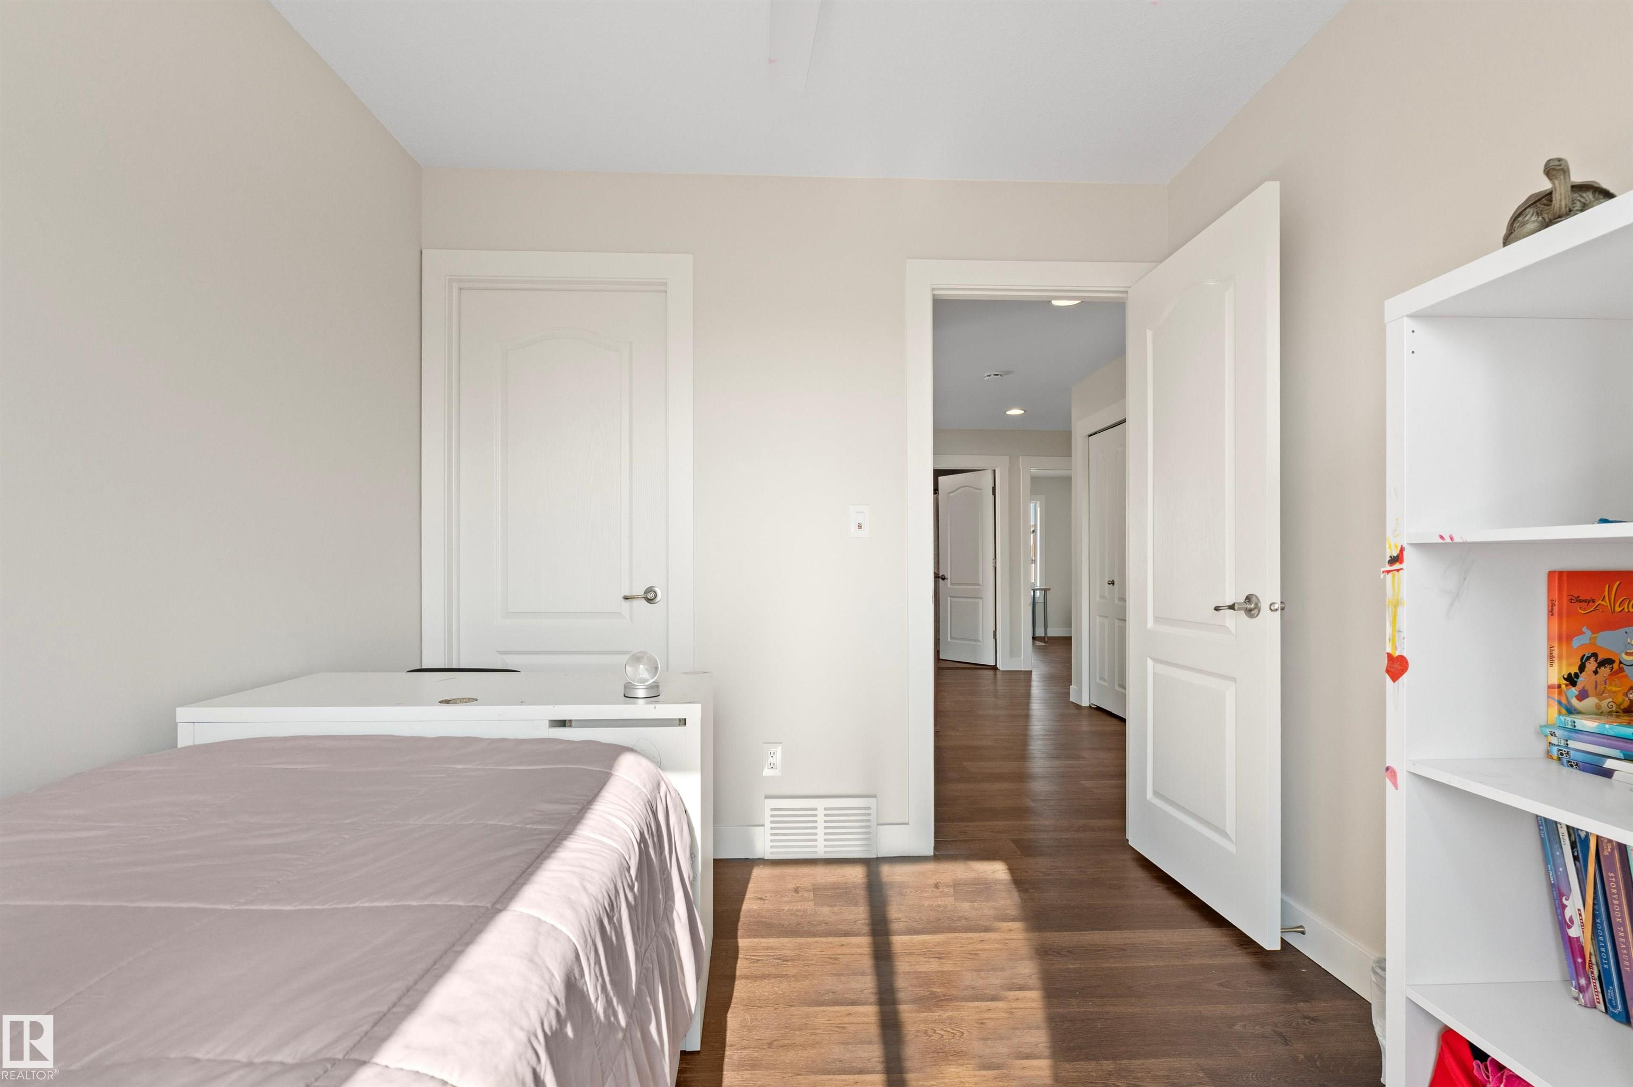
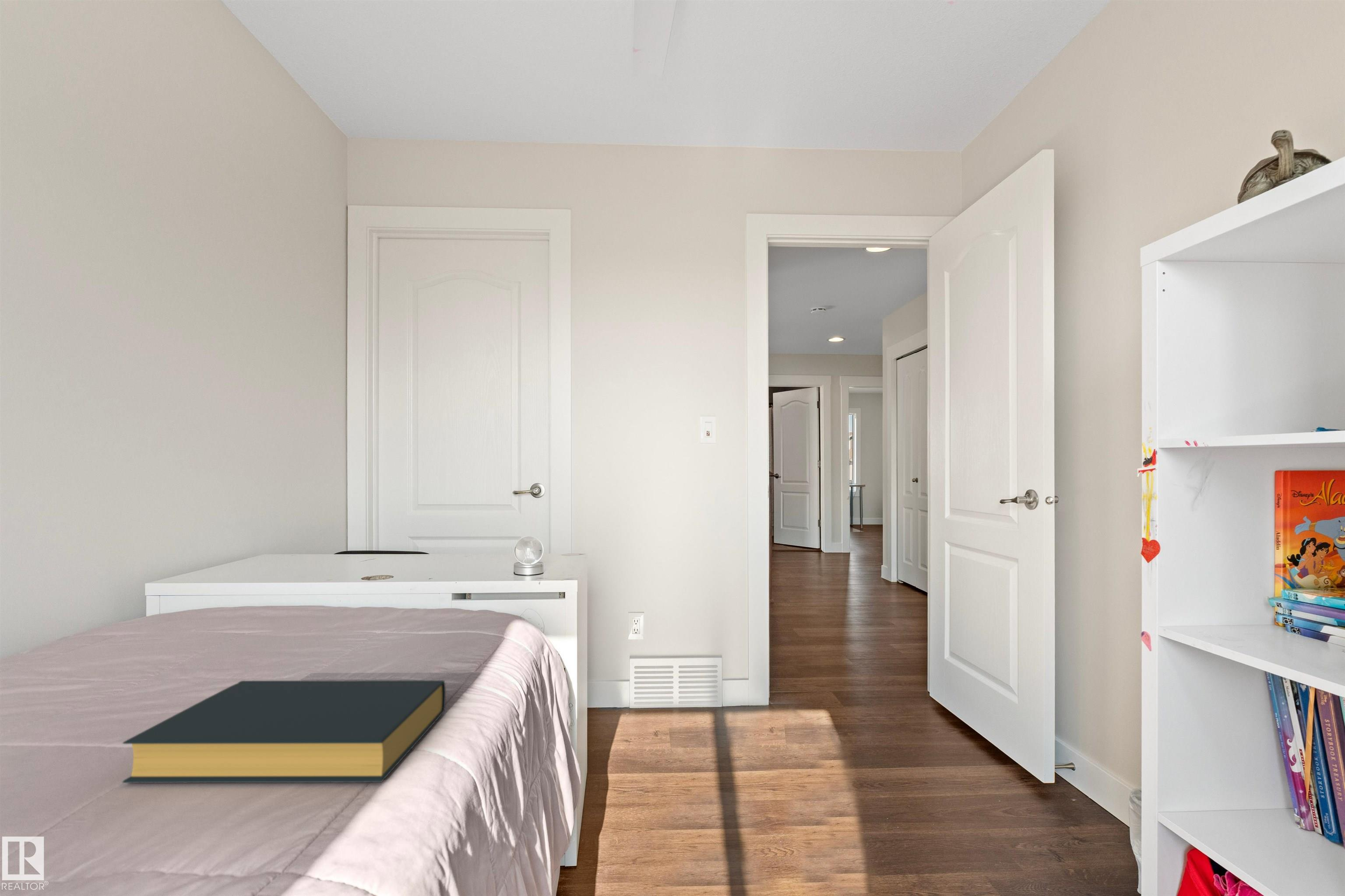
+ hardback book [122,680,446,784]
